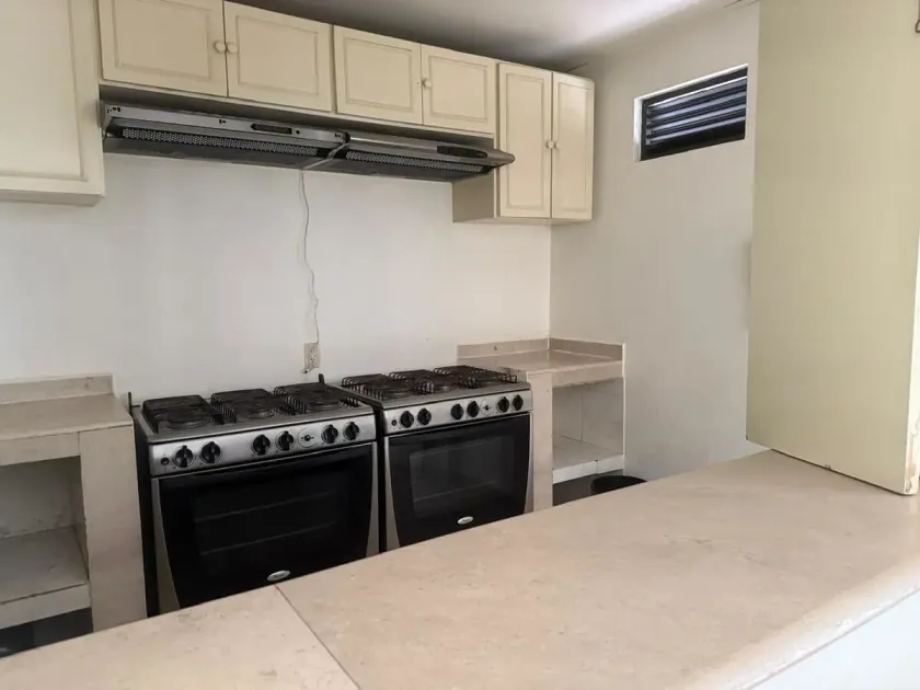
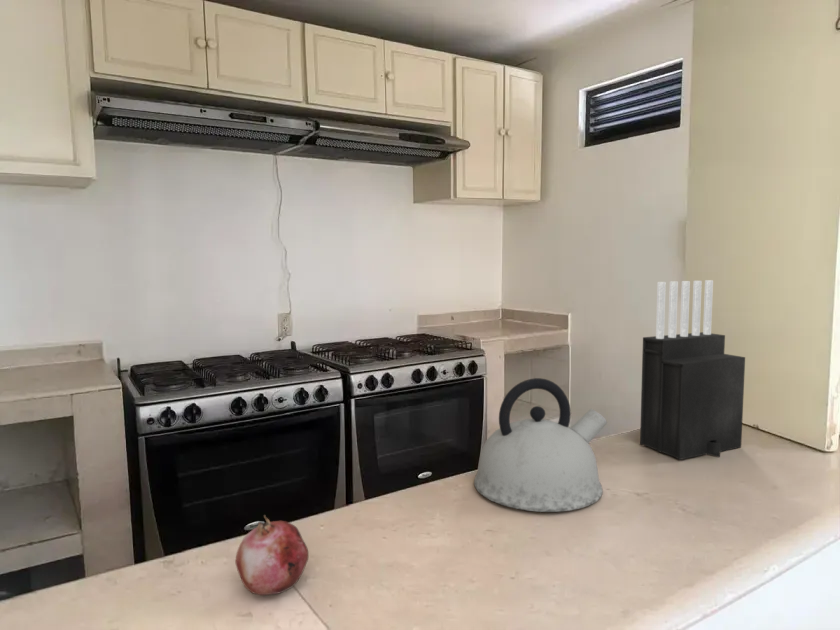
+ knife block [639,279,746,461]
+ fruit [235,514,309,596]
+ kettle [473,377,608,513]
